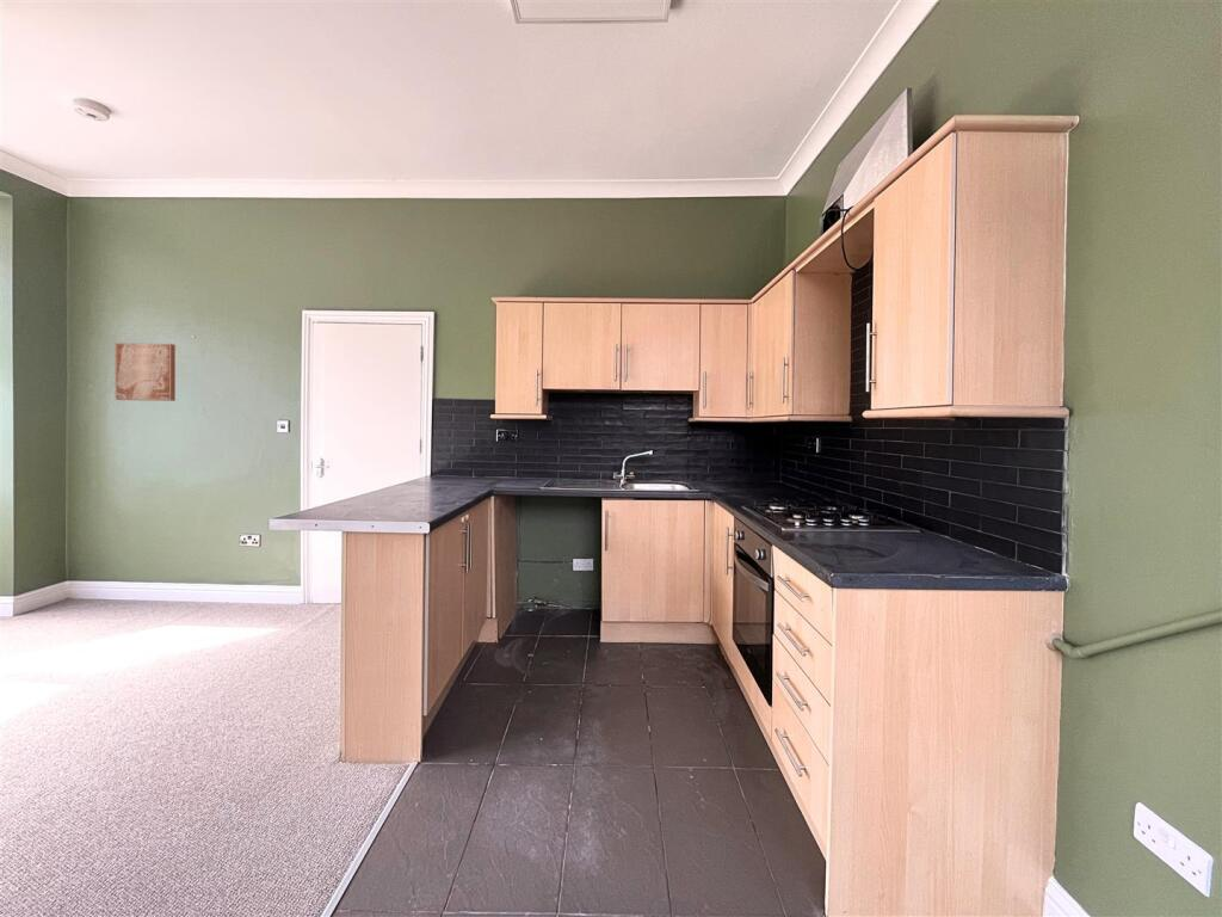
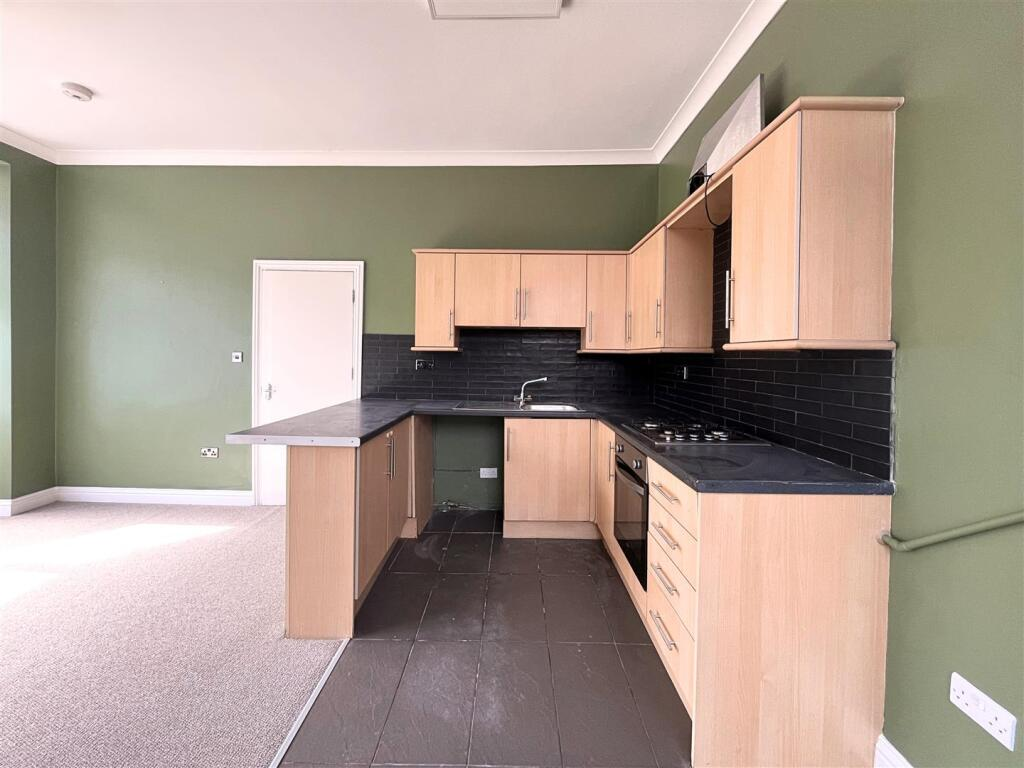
- wall art [115,341,177,402]
